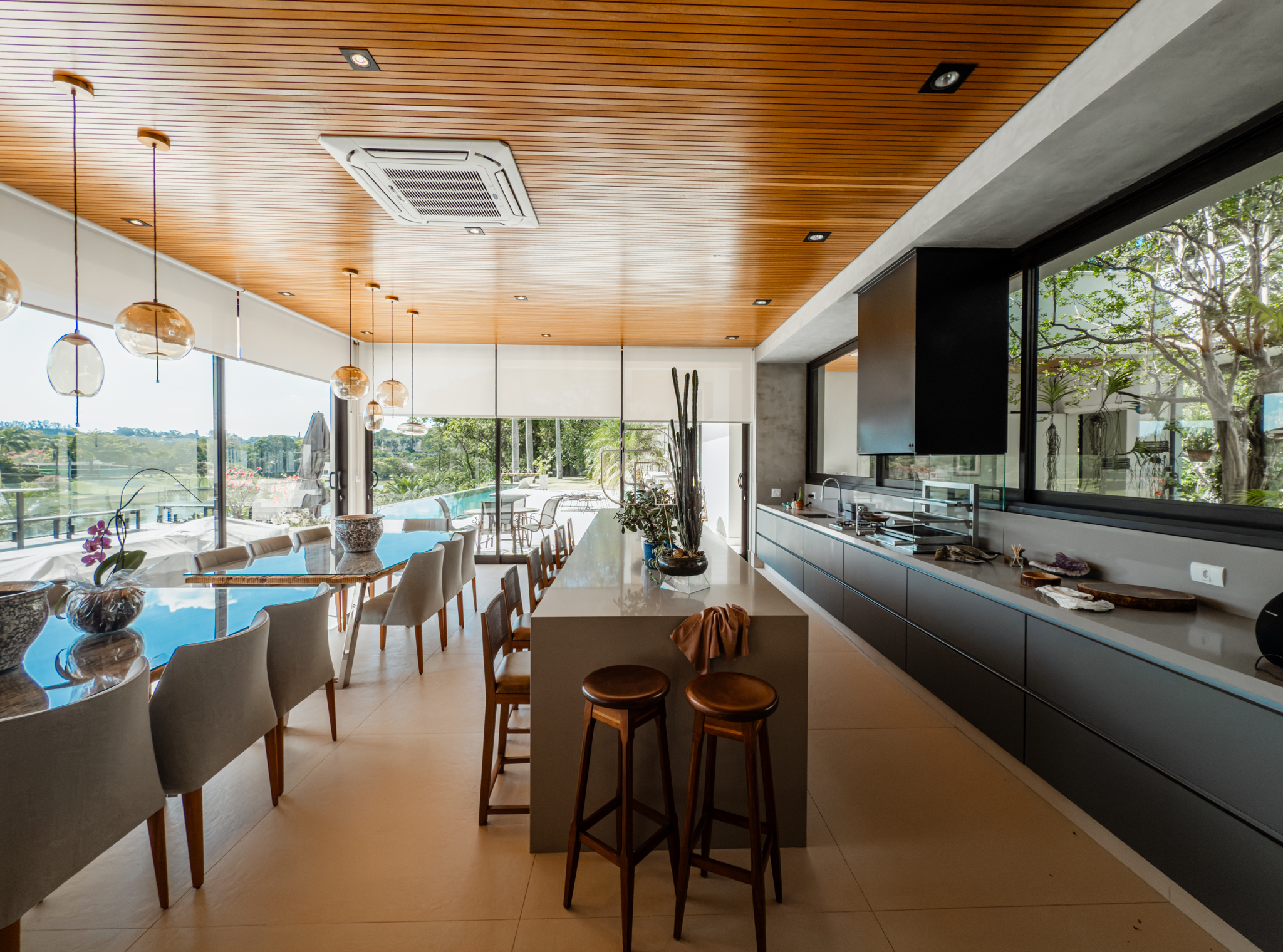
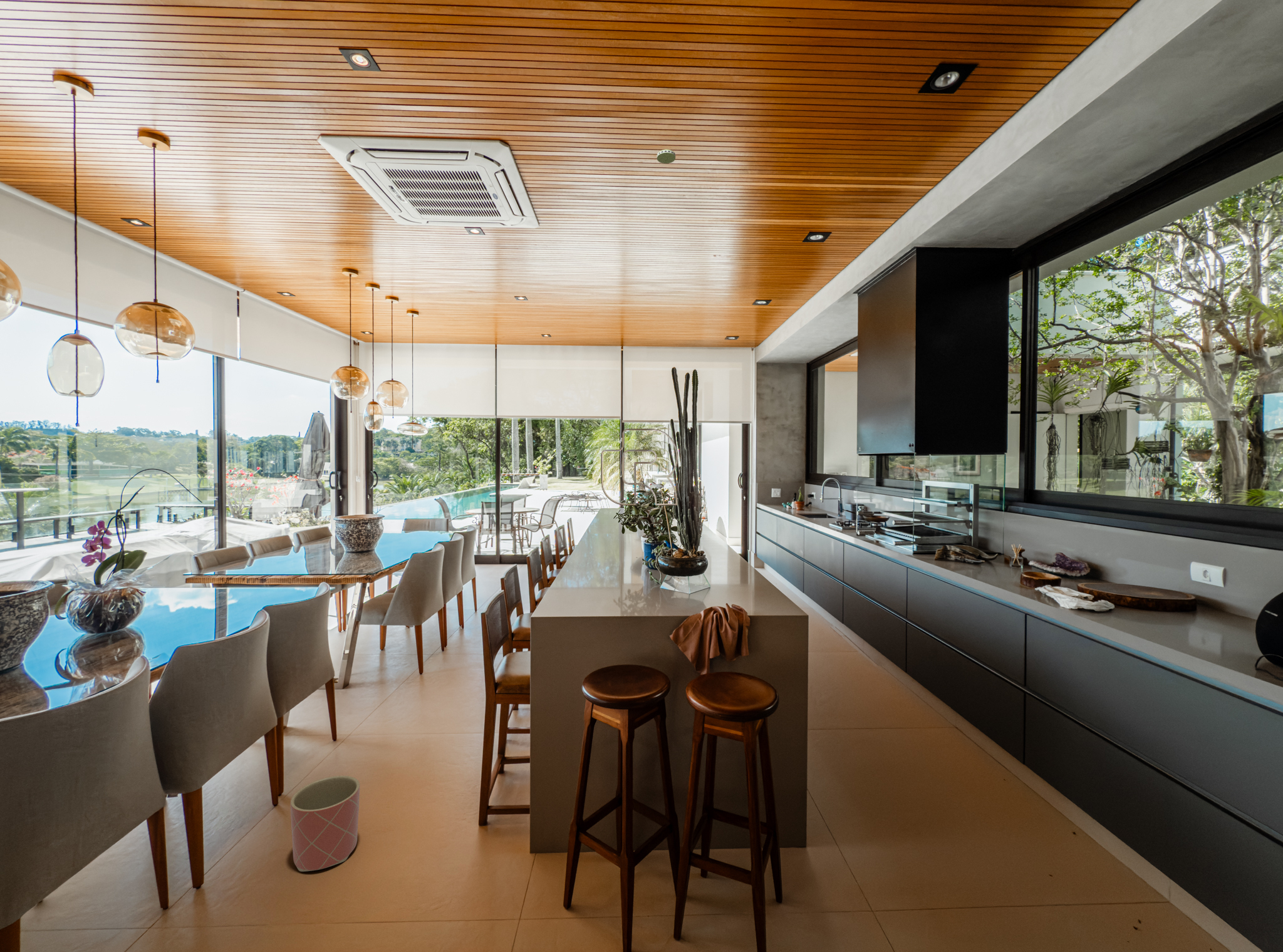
+ planter [290,775,360,872]
+ smoke detector [657,149,676,164]
